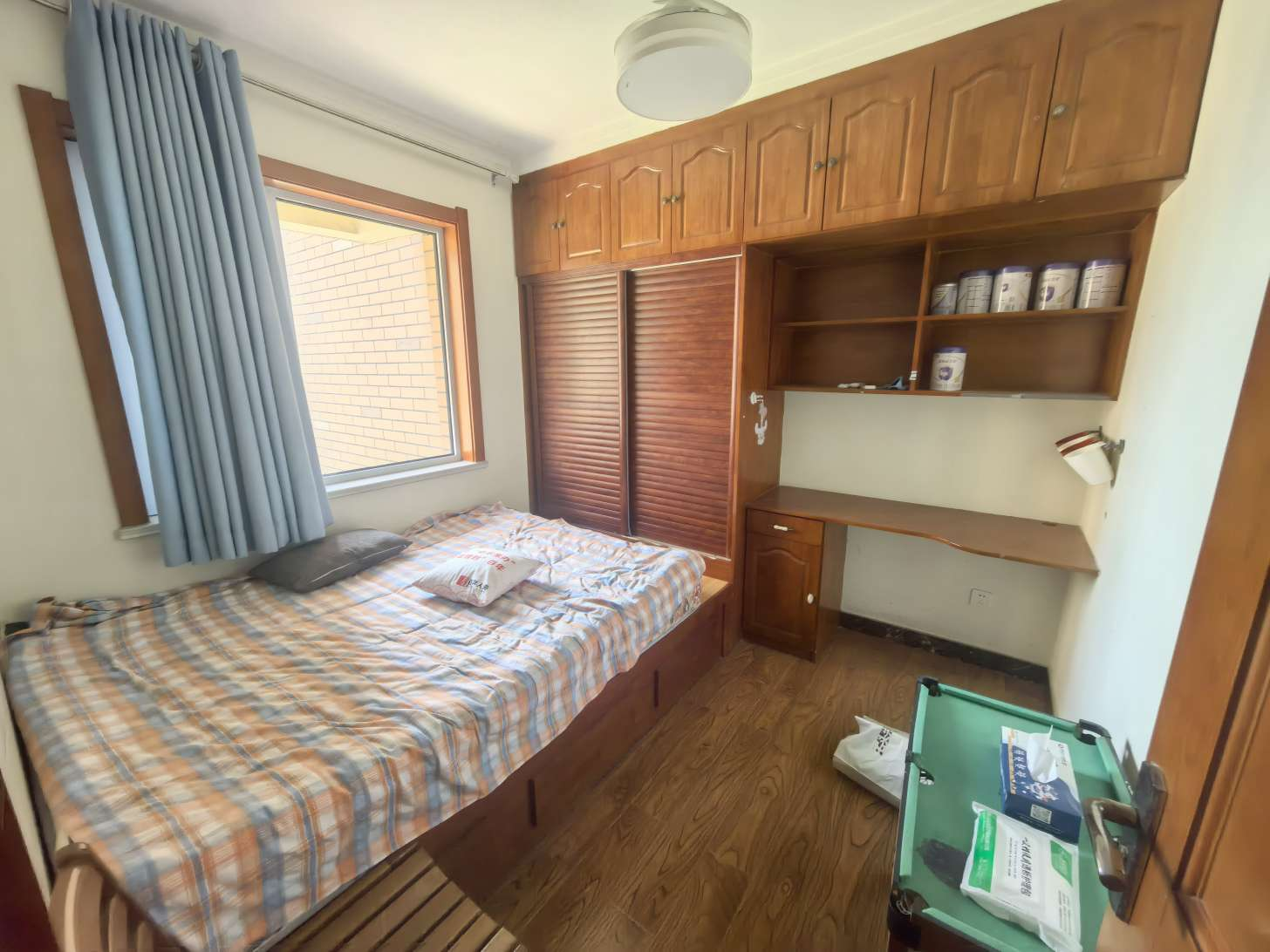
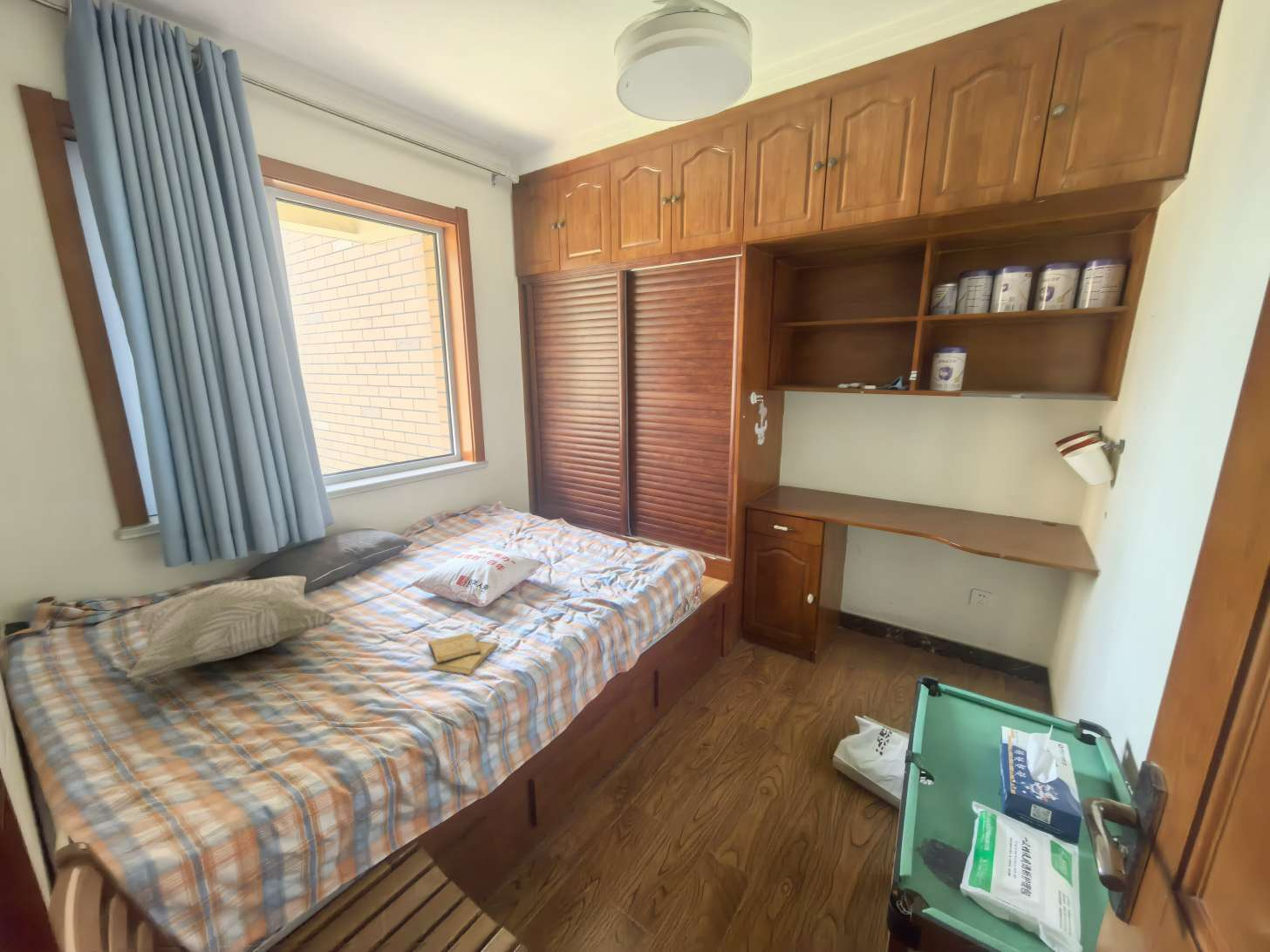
+ decorative pillow [126,575,337,679]
+ diary [427,631,500,677]
